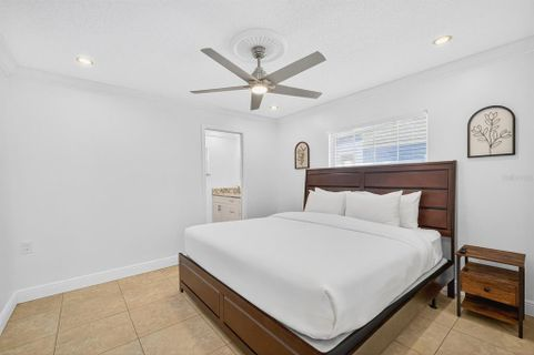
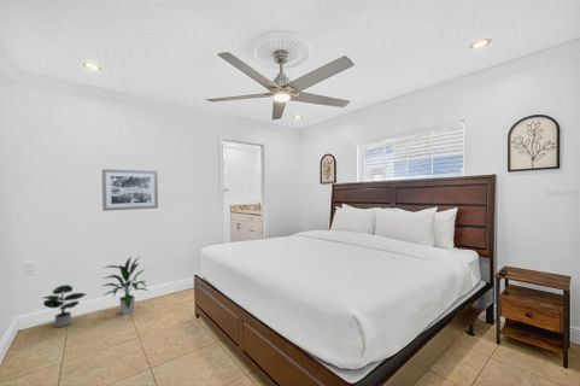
+ wall art [101,168,159,212]
+ potted plant [42,283,88,328]
+ indoor plant [102,256,148,316]
